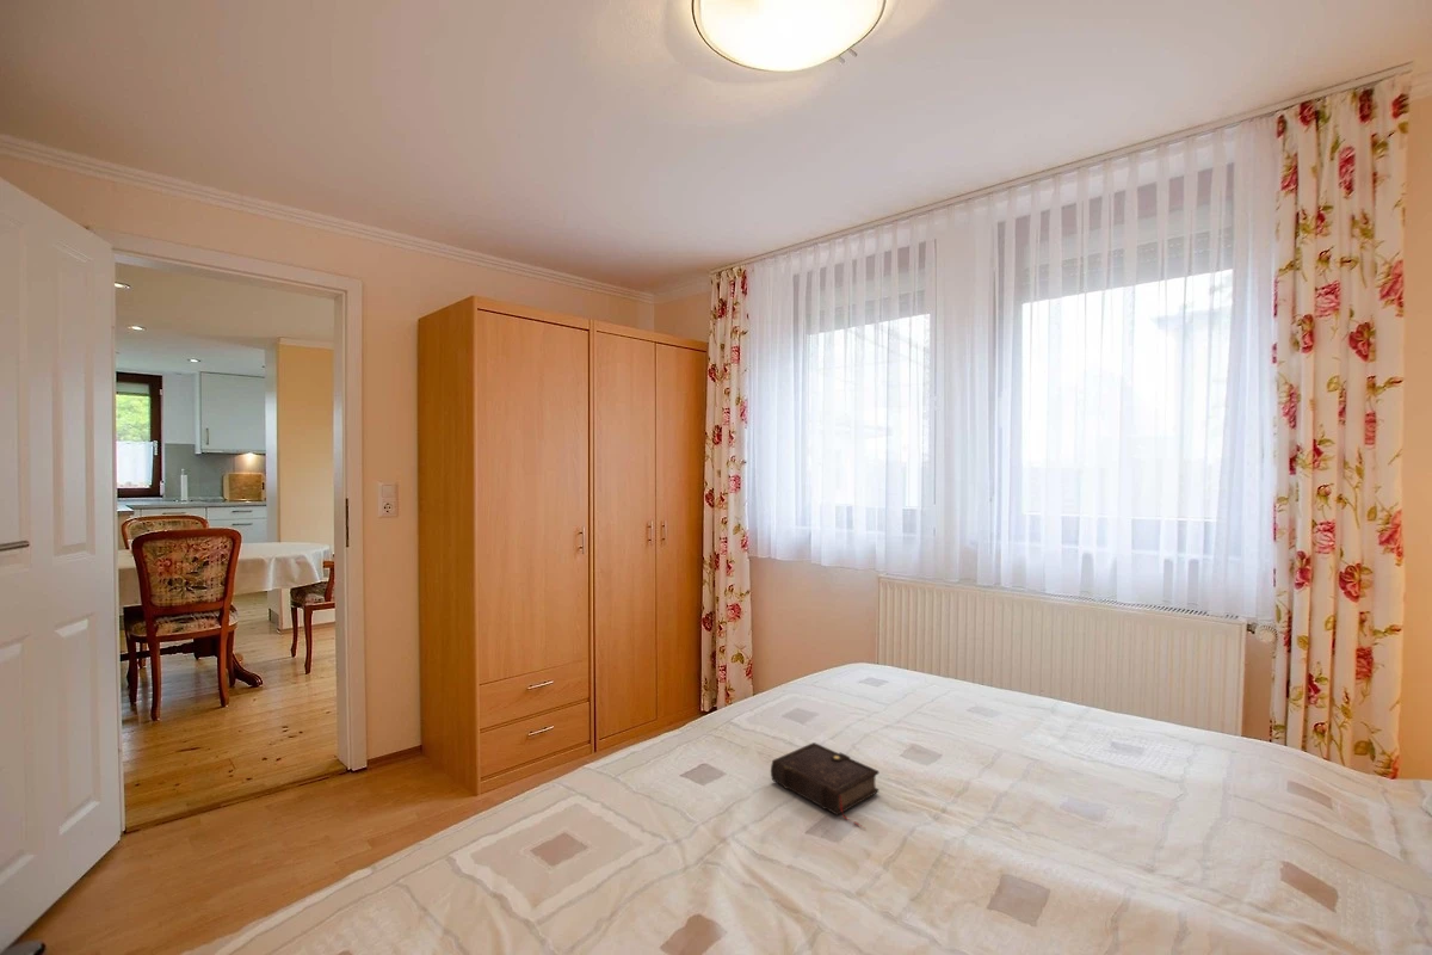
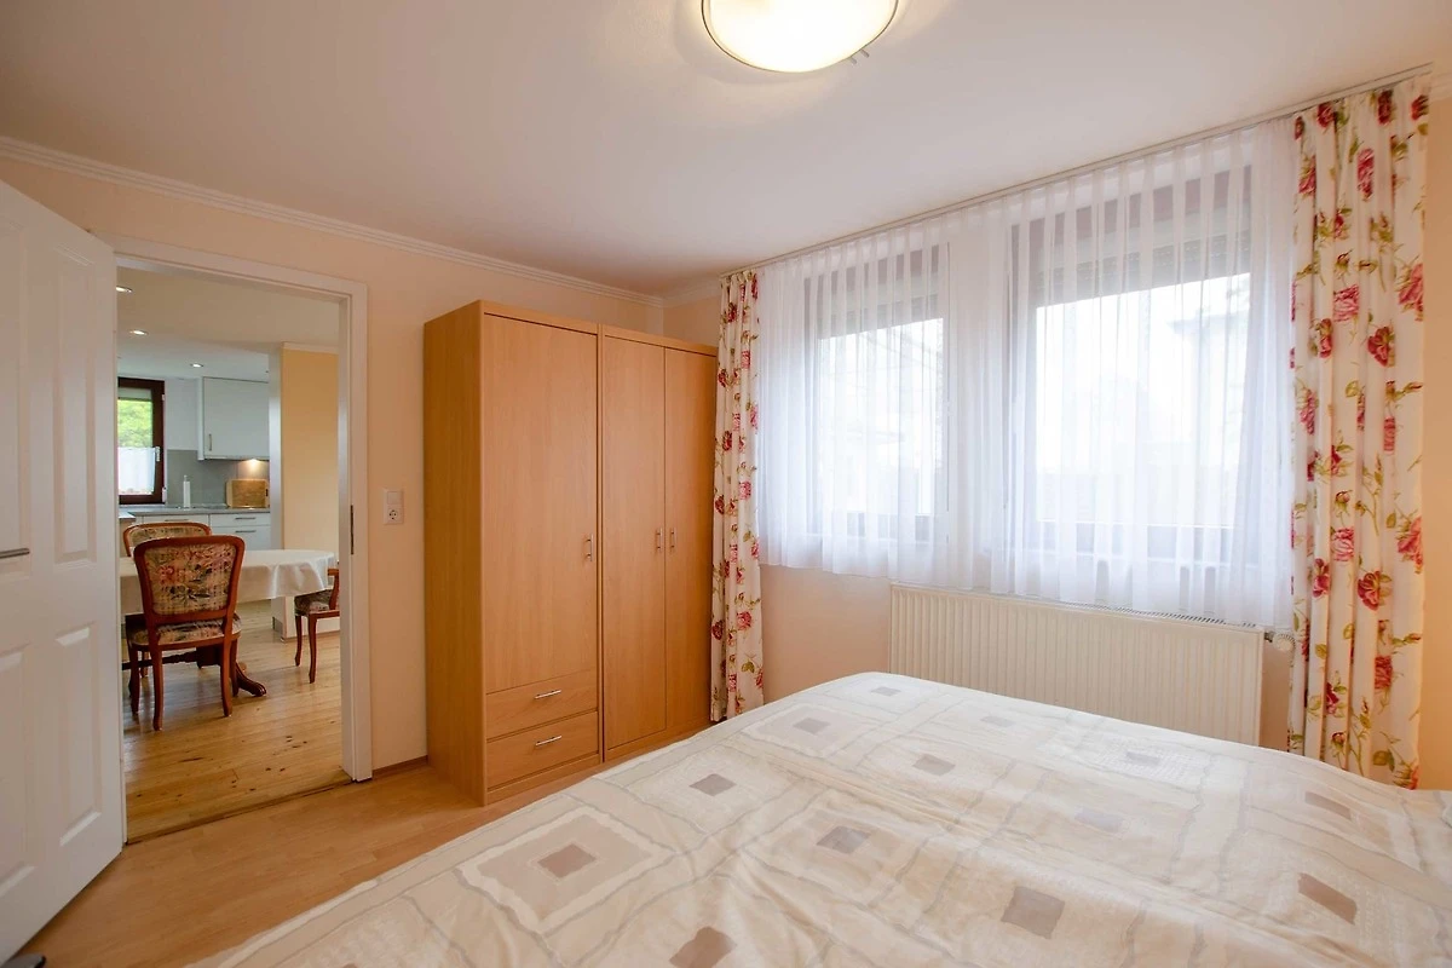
- book [770,741,881,830]
